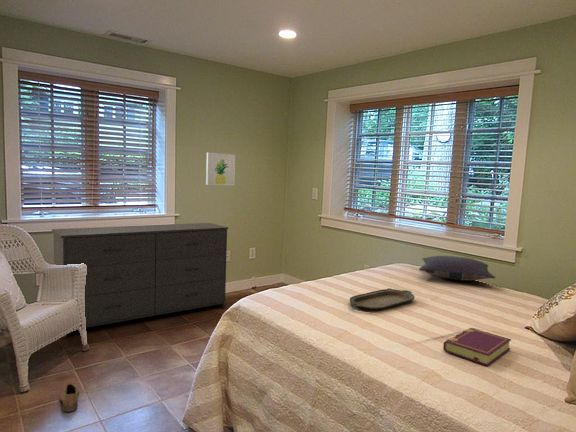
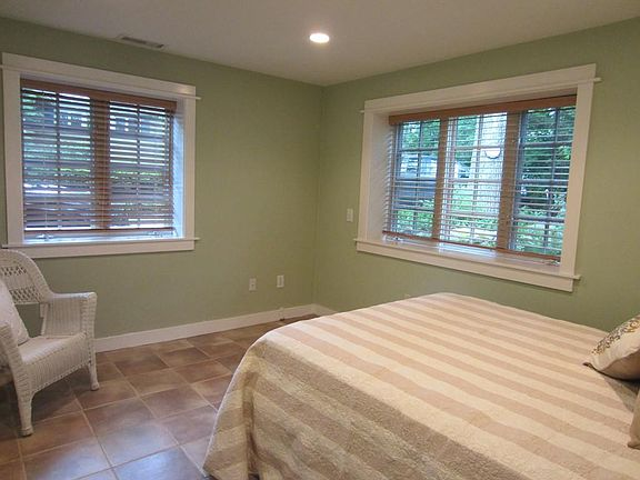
- pillow [418,255,496,282]
- book [442,327,512,367]
- wall art [205,152,236,186]
- serving tray [349,287,416,311]
- shoe [58,381,80,413]
- dresser [51,222,229,339]
